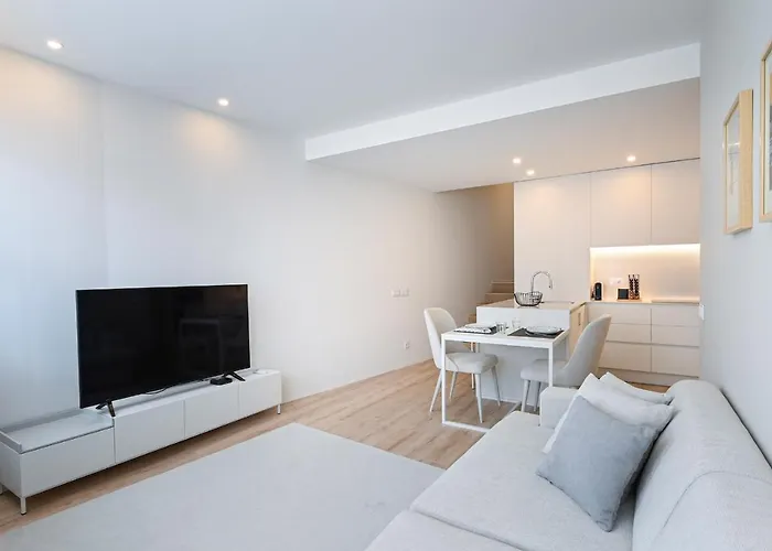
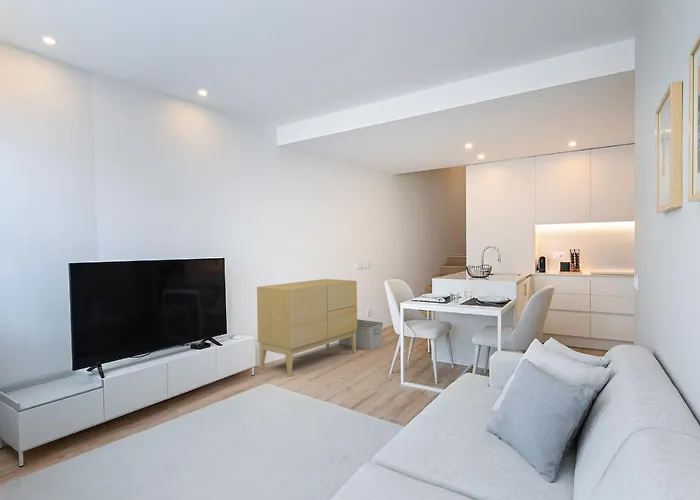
+ sideboard [256,278,358,378]
+ storage bin [338,319,384,350]
